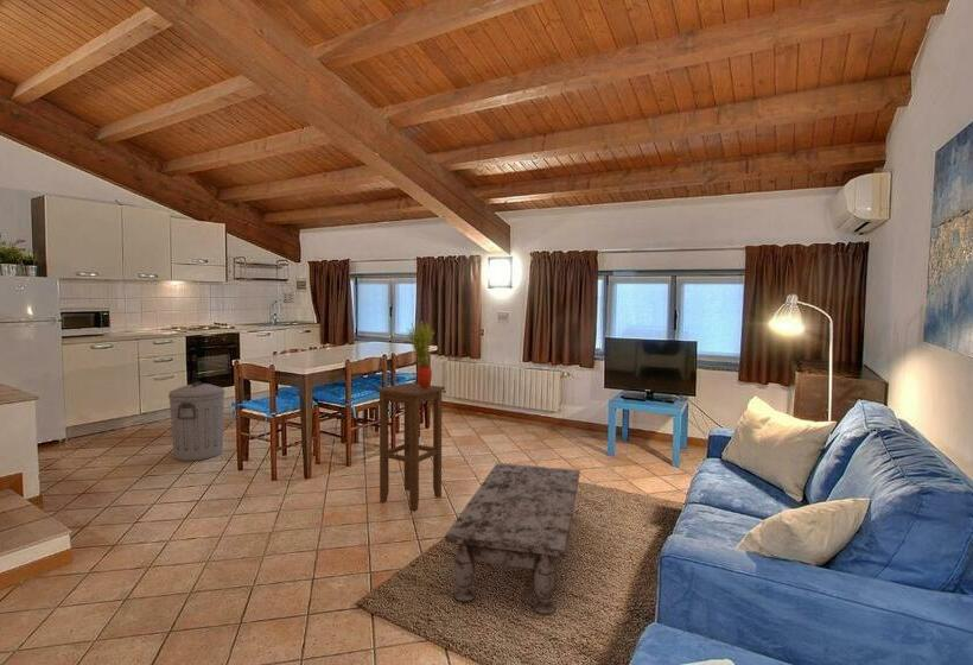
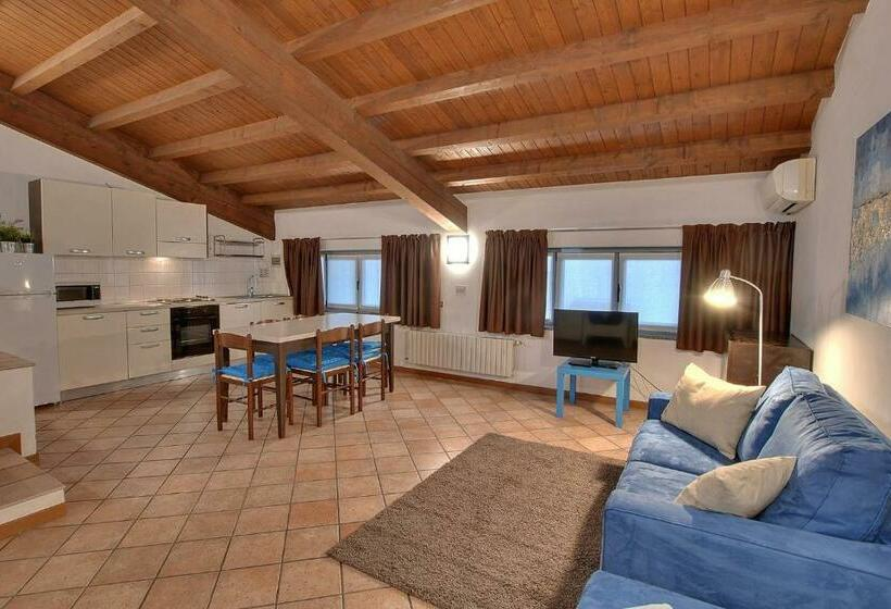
- coffee table [444,462,581,615]
- potted plant [407,319,435,388]
- stool [375,381,446,512]
- trash can [167,381,225,462]
